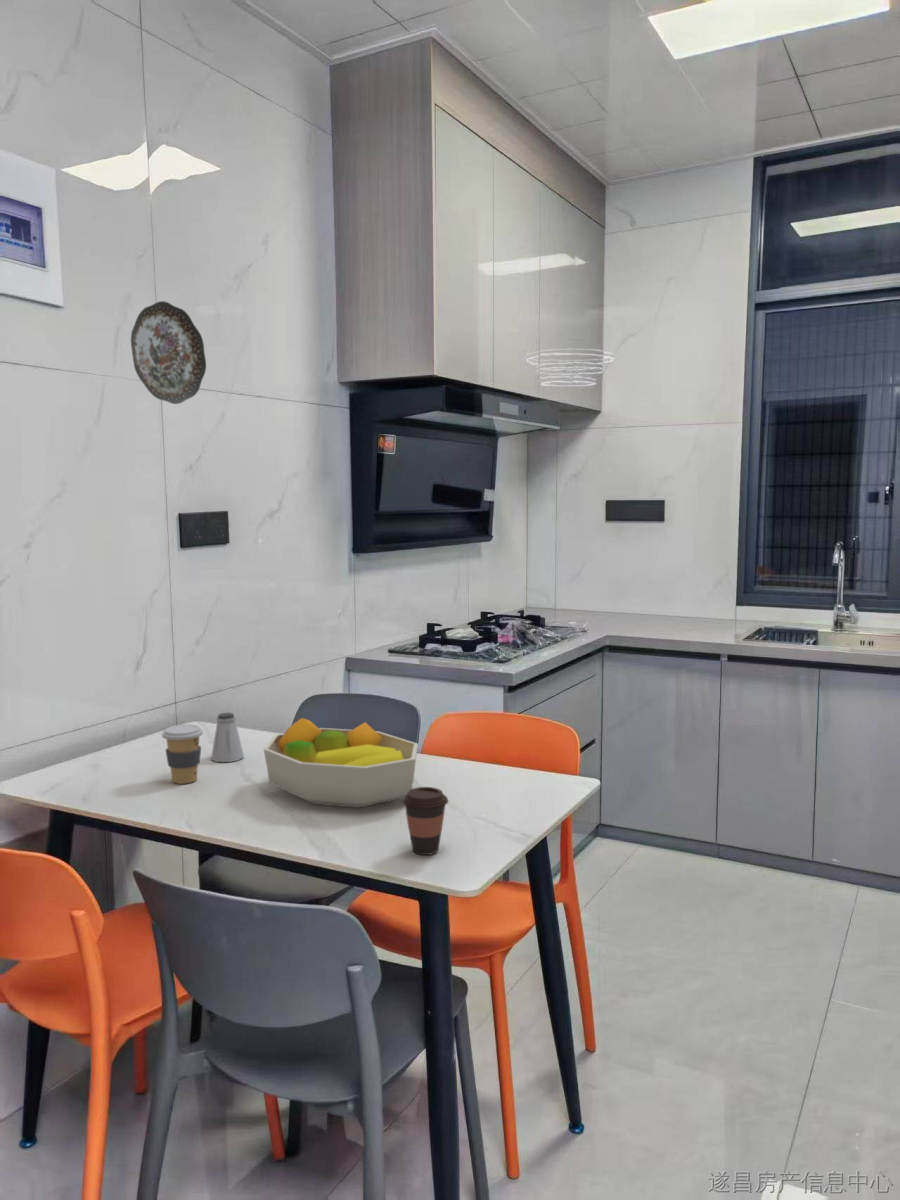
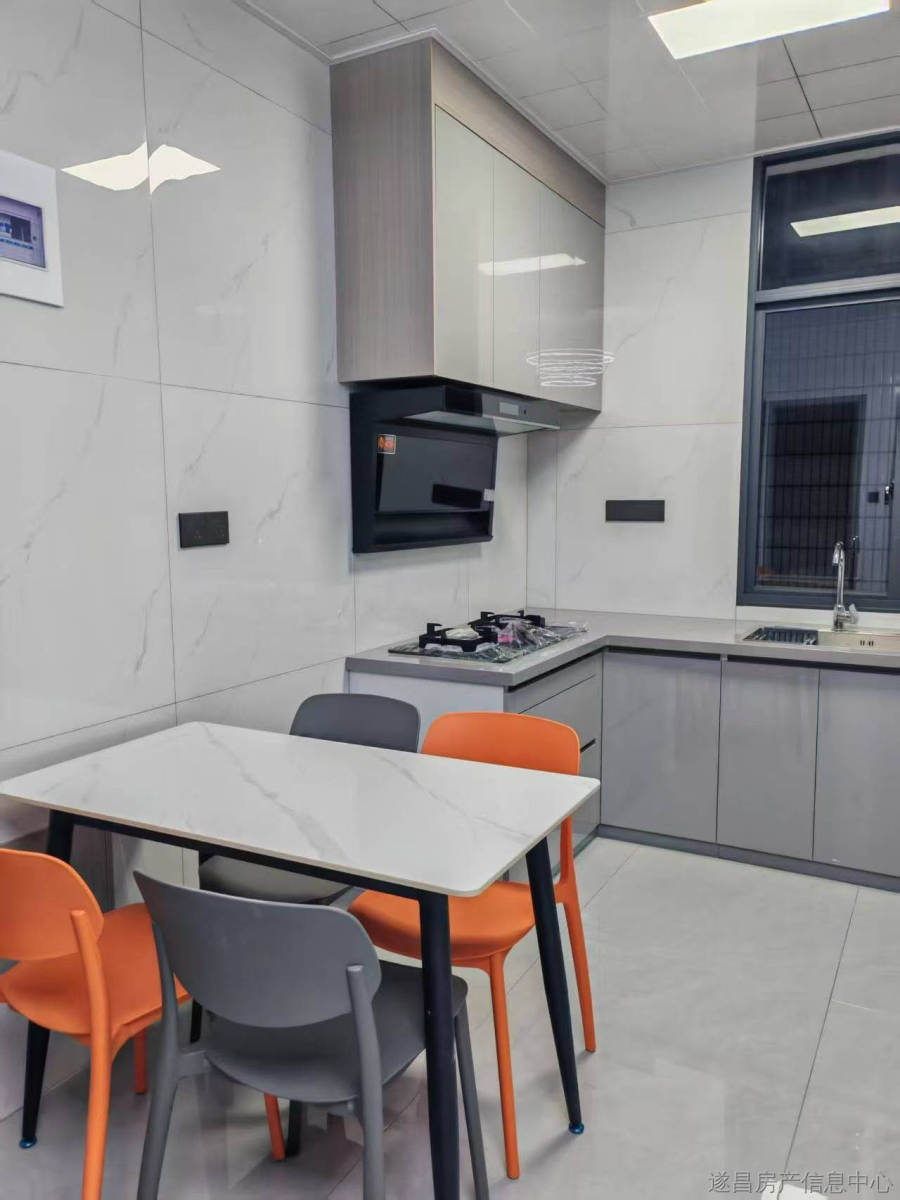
- coffee cup [161,724,204,785]
- coffee cup [401,786,449,856]
- fruit bowl [263,717,419,809]
- saltshaker [210,712,245,763]
- decorative plate [130,300,207,405]
